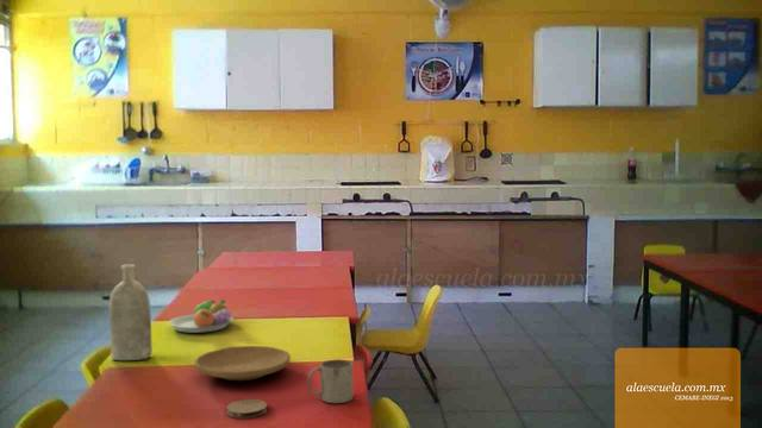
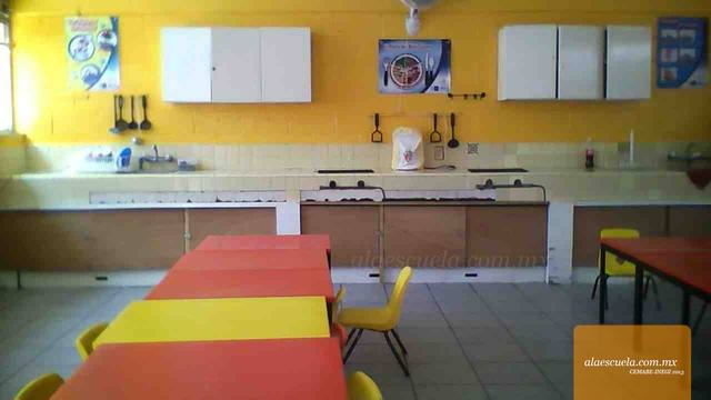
- coaster [225,398,268,420]
- bottle [108,263,154,361]
- mug [306,358,355,404]
- plate [193,345,292,382]
- fruit bowl [167,298,235,334]
